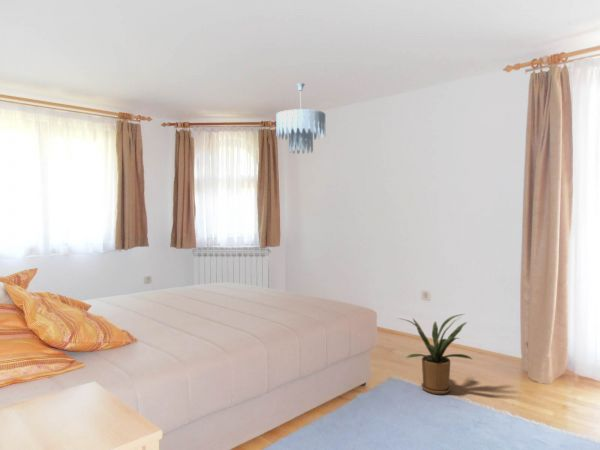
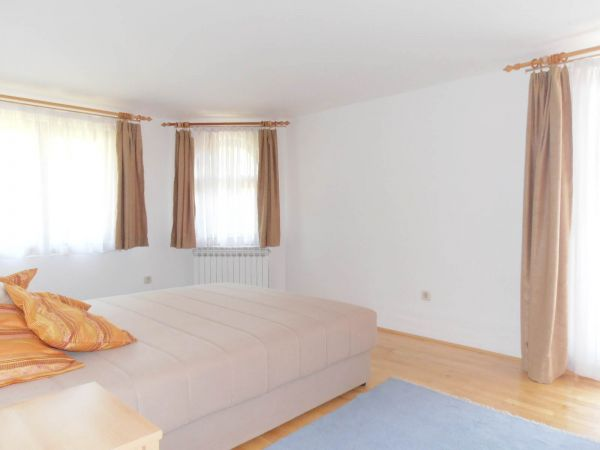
- house plant [397,313,474,395]
- ceiling light fixture [275,82,327,155]
